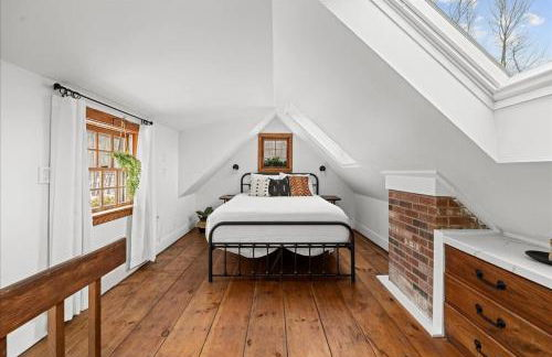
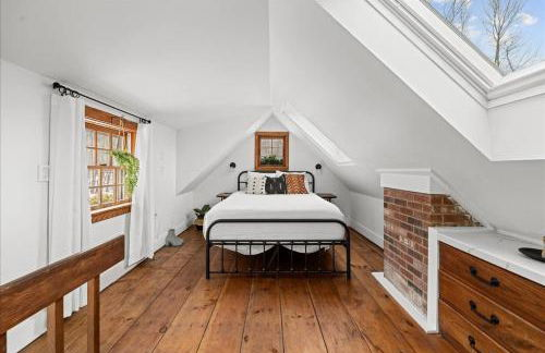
+ boots [164,228,184,247]
